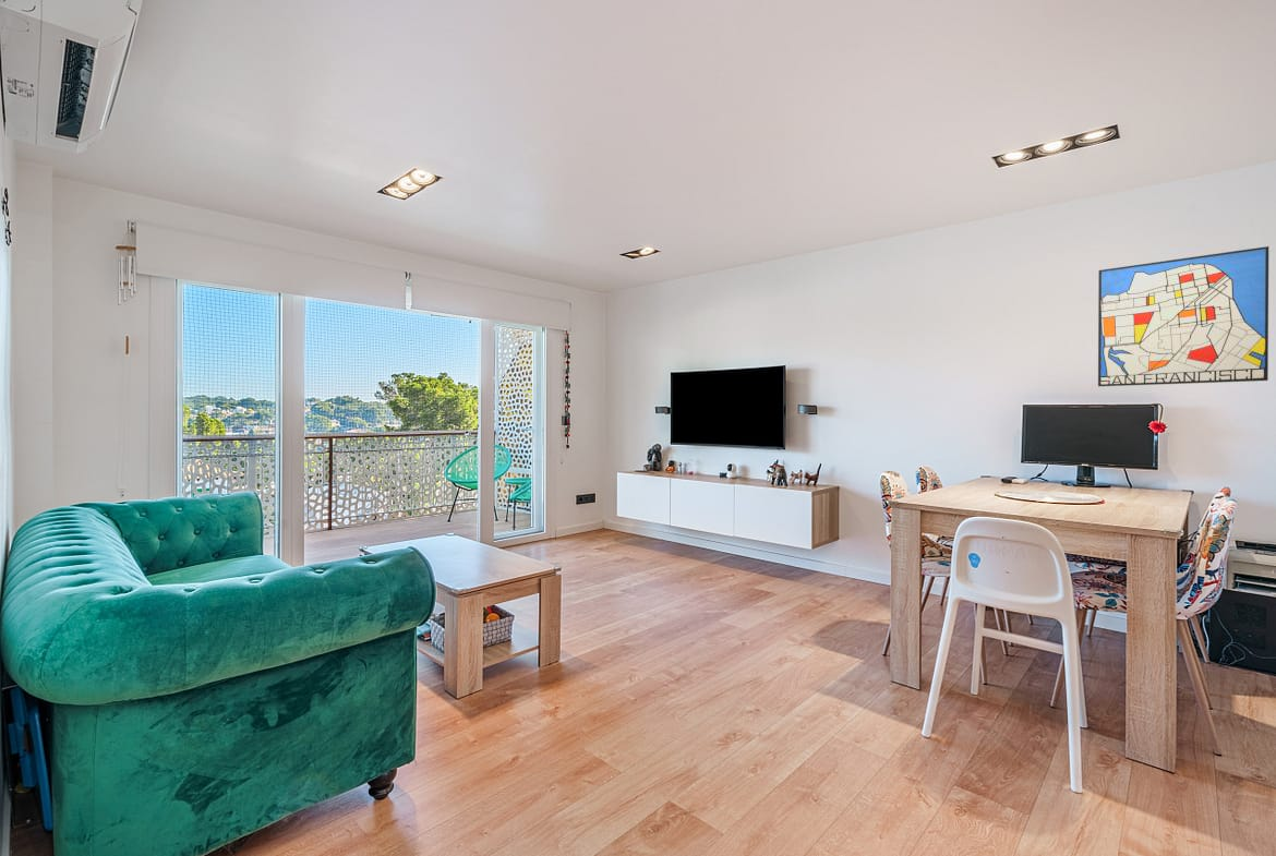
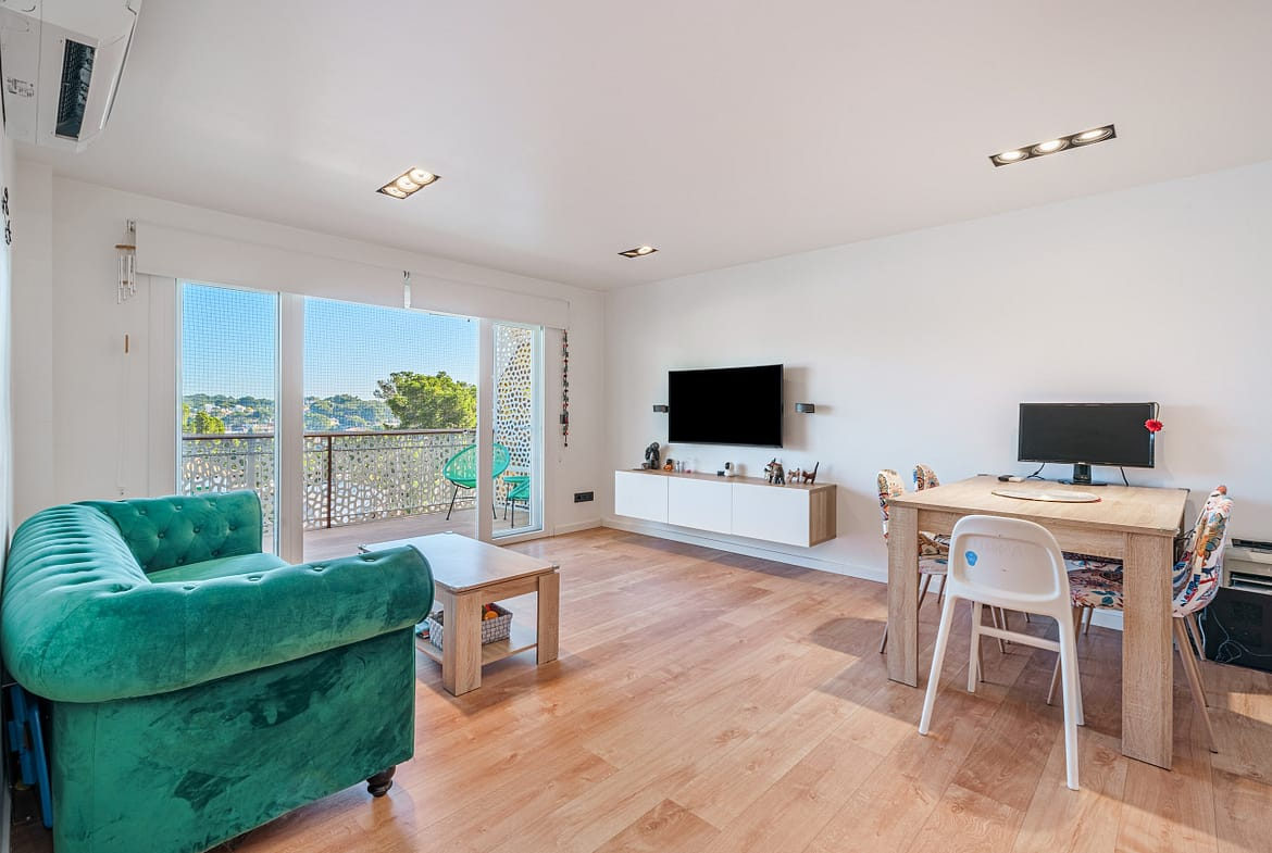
- wall art [1097,245,1269,387]
